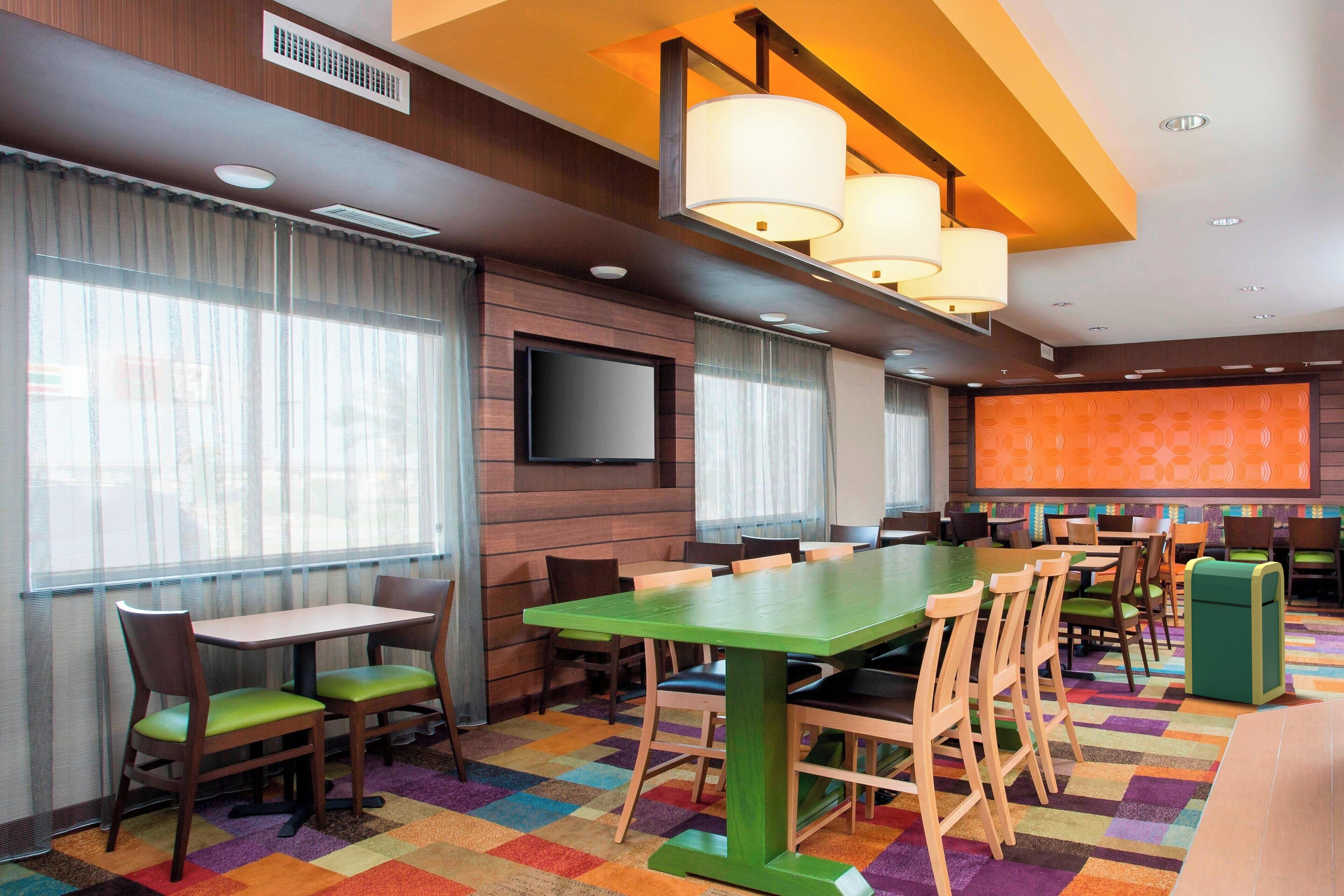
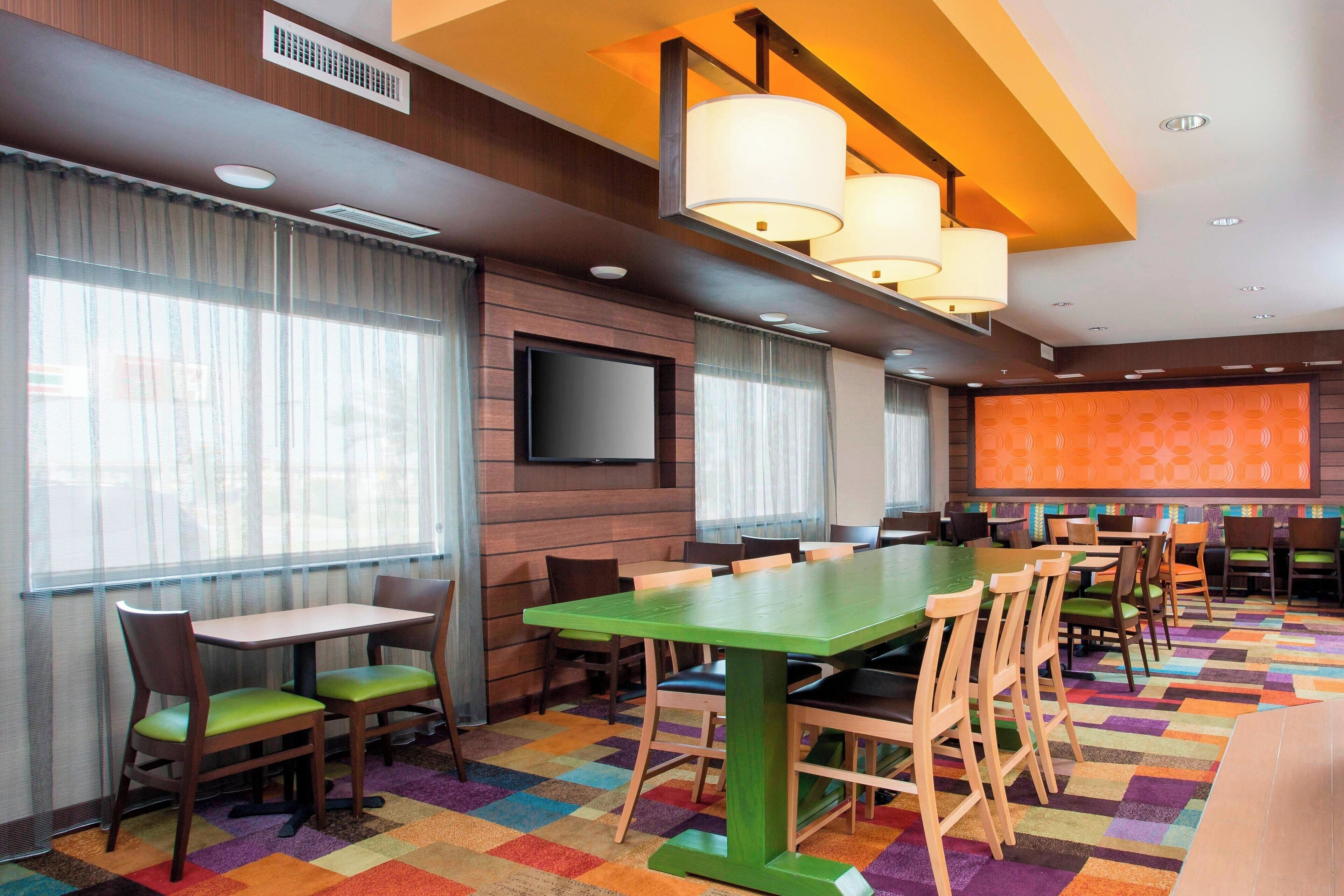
- trash can [1183,556,1286,706]
